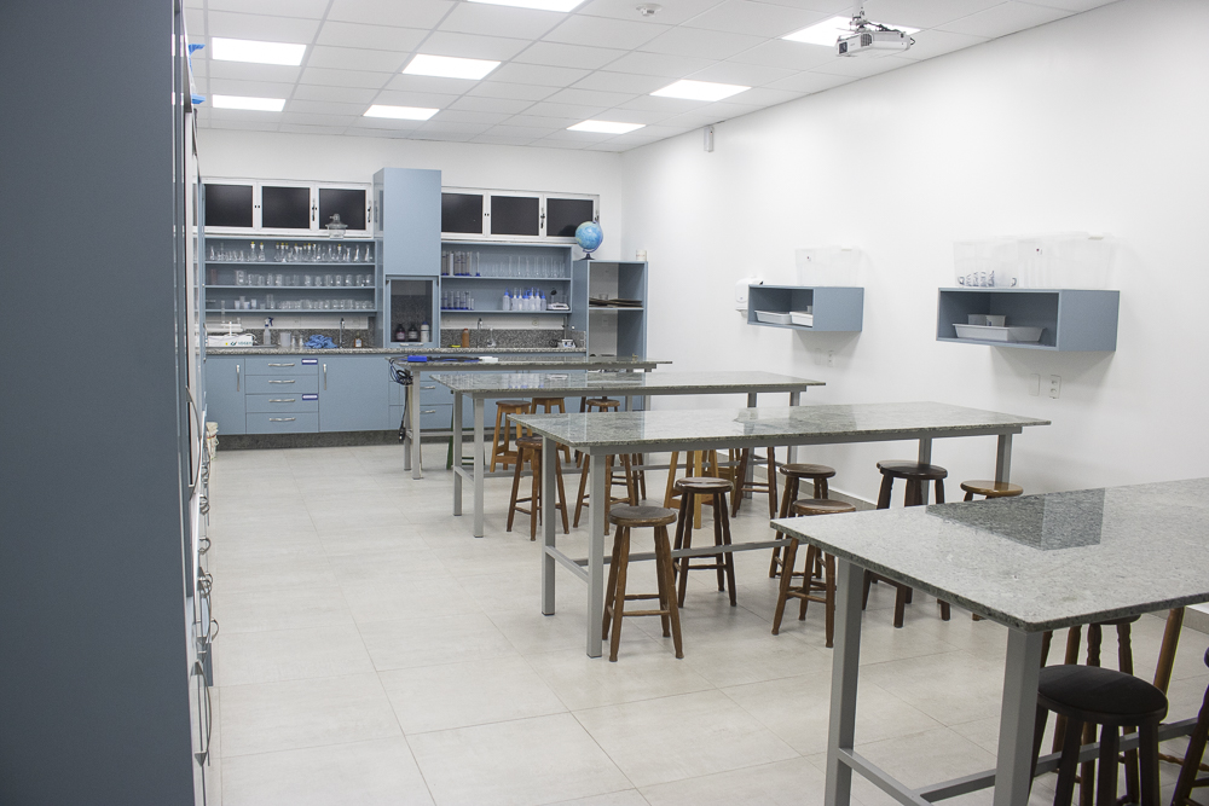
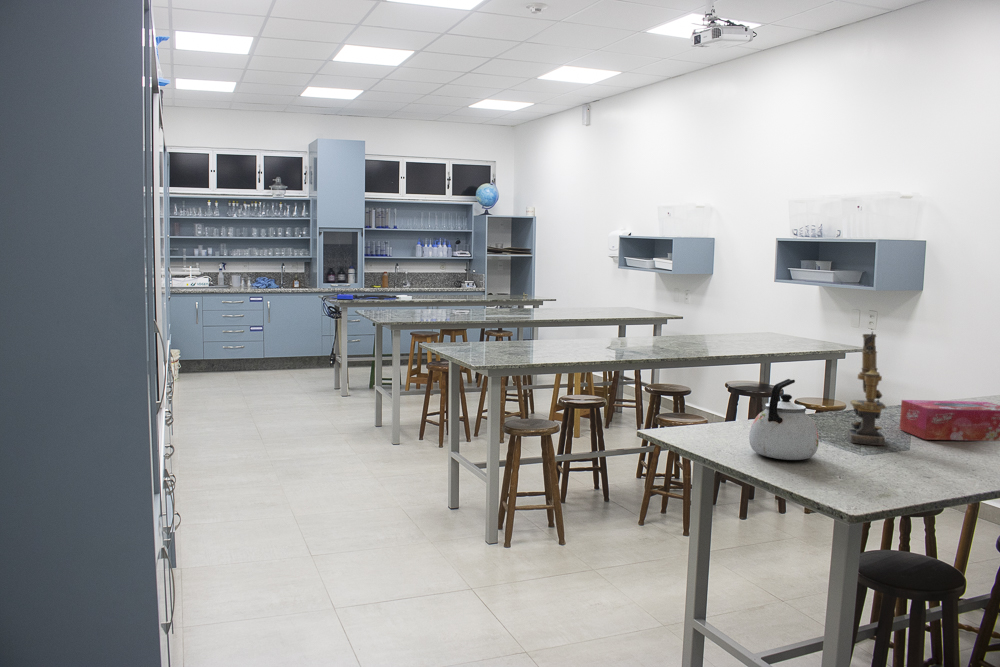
+ kettle [748,378,820,461]
+ tissue box [899,399,1000,442]
+ microscope [846,330,887,446]
